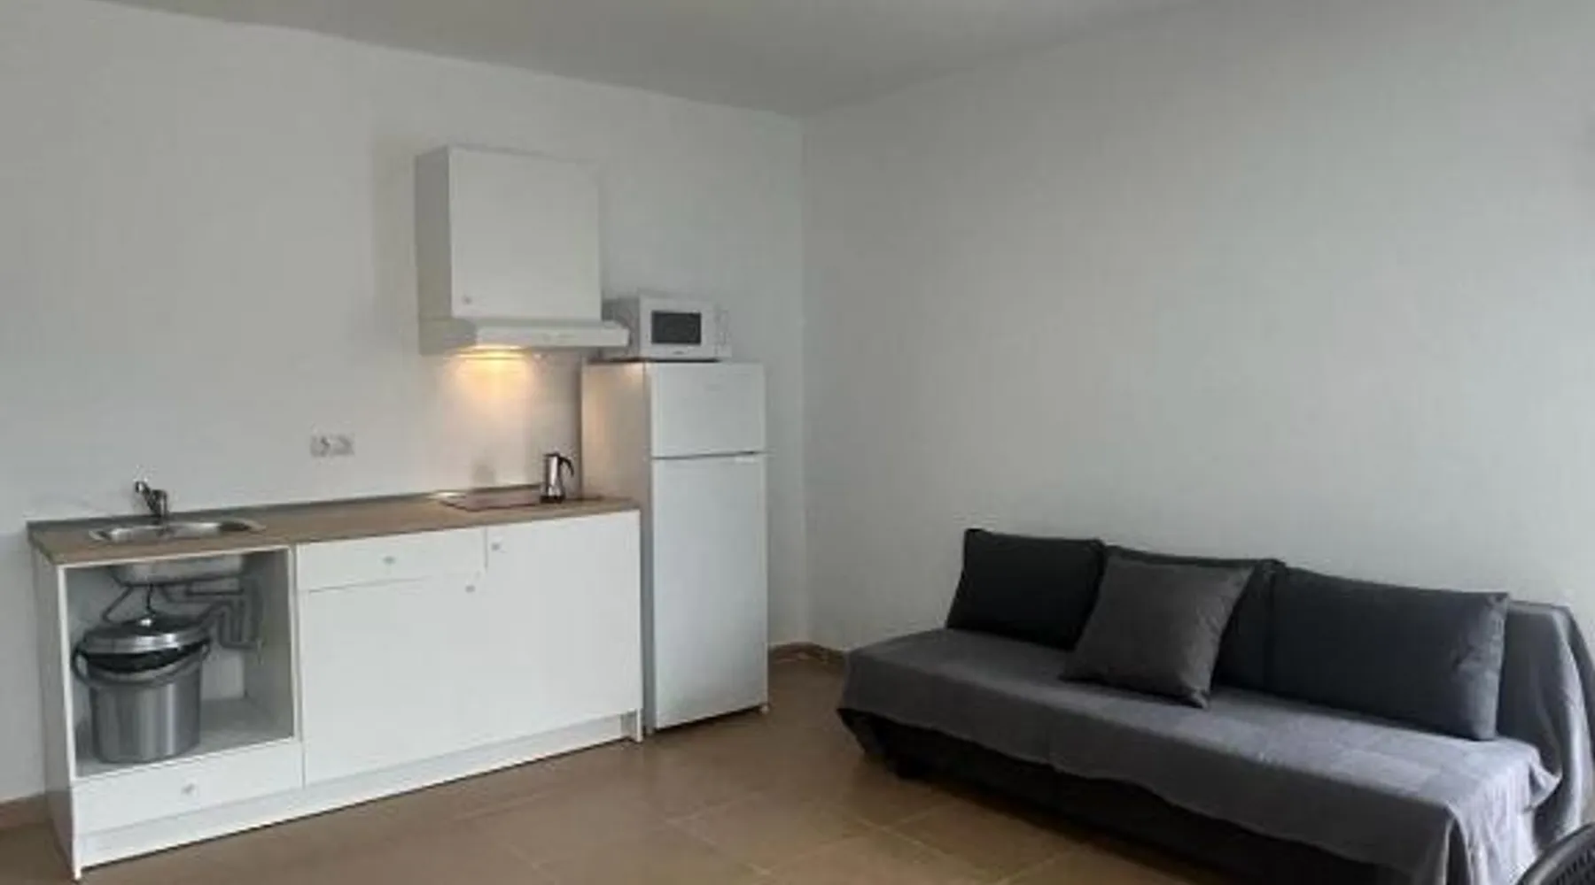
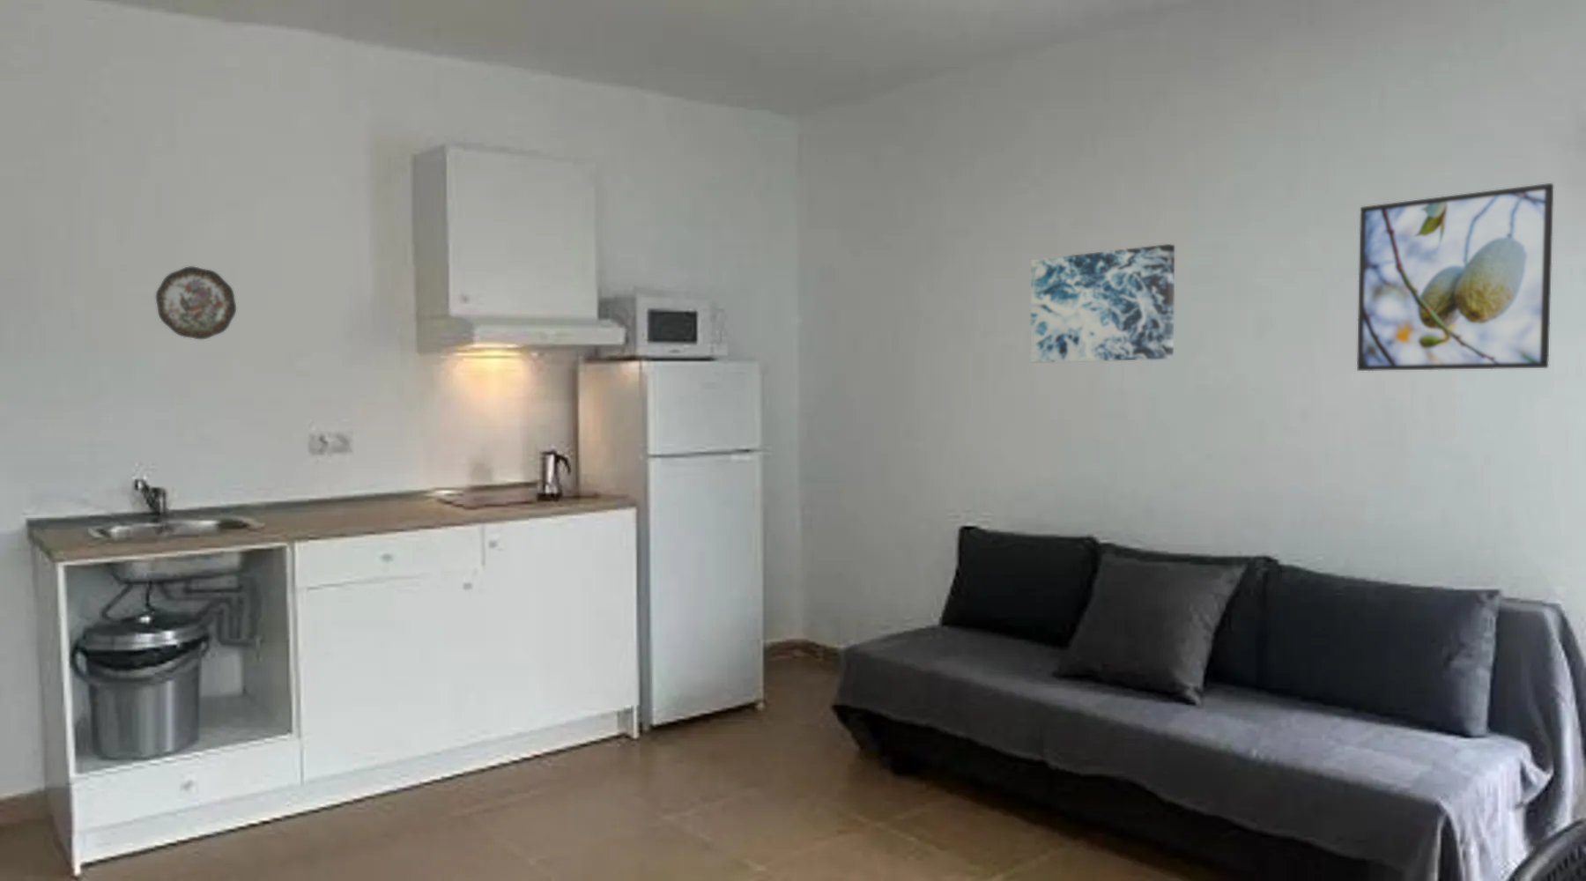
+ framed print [1356,182,1555,372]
+ wall art [1029,243,1176,363]
+ decorative plate [155,265,236,340]
